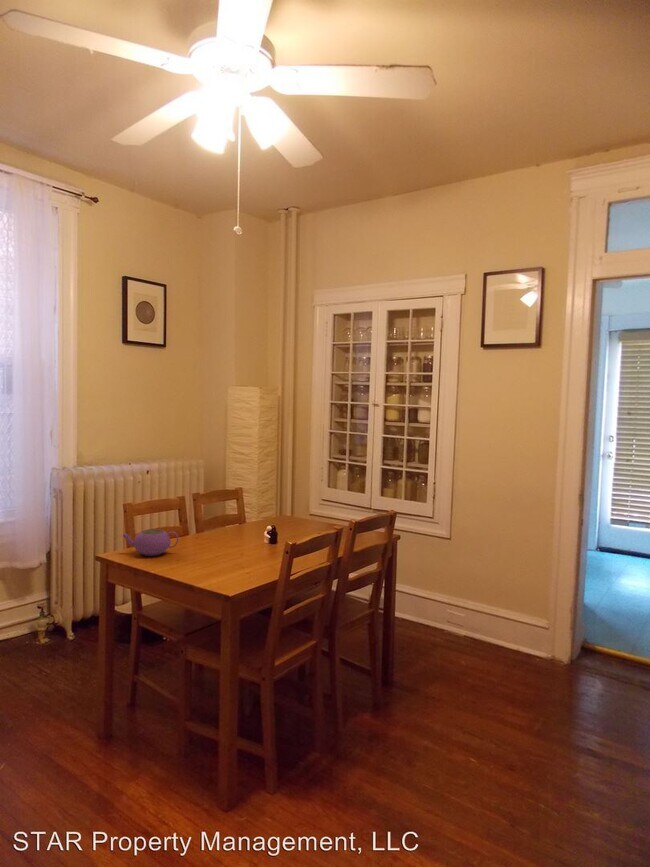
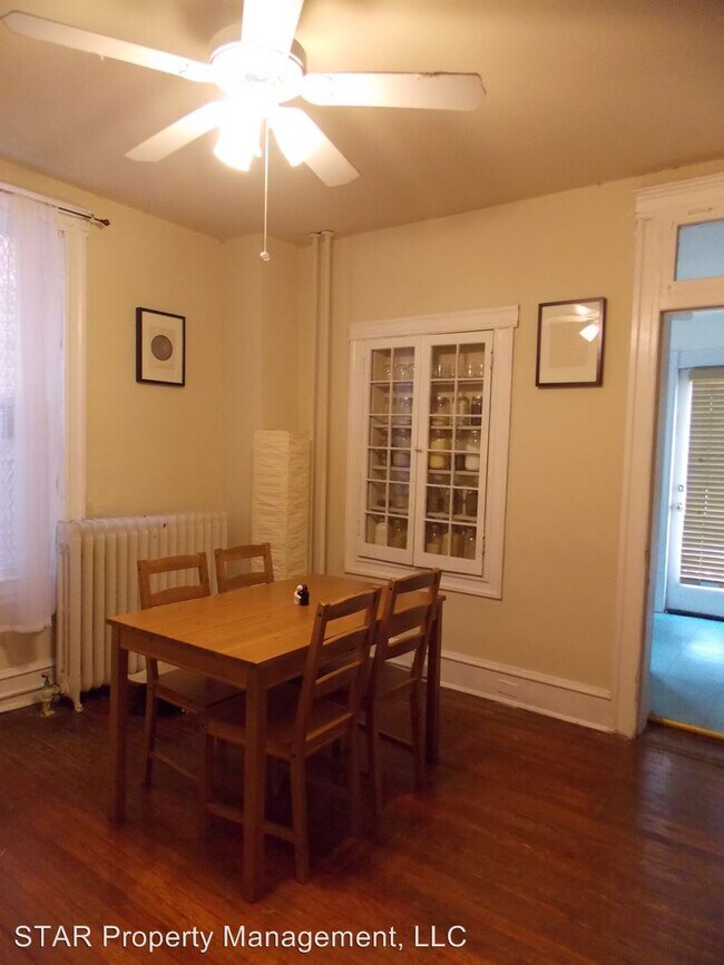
- teapot [122,528,179,557]
